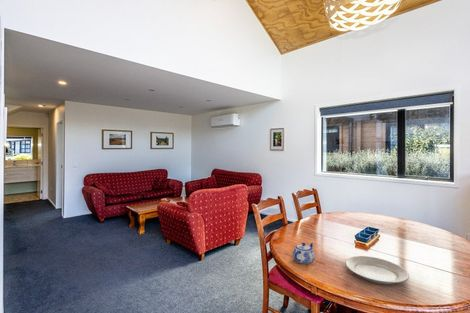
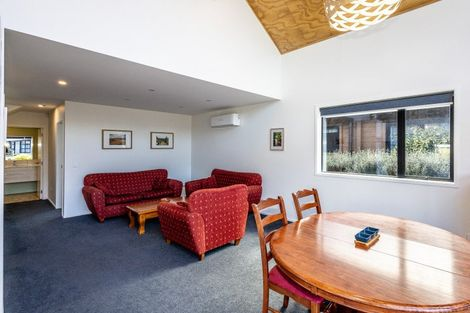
- teapot [292,241,316,265]
- plate [345,255,410,285]
